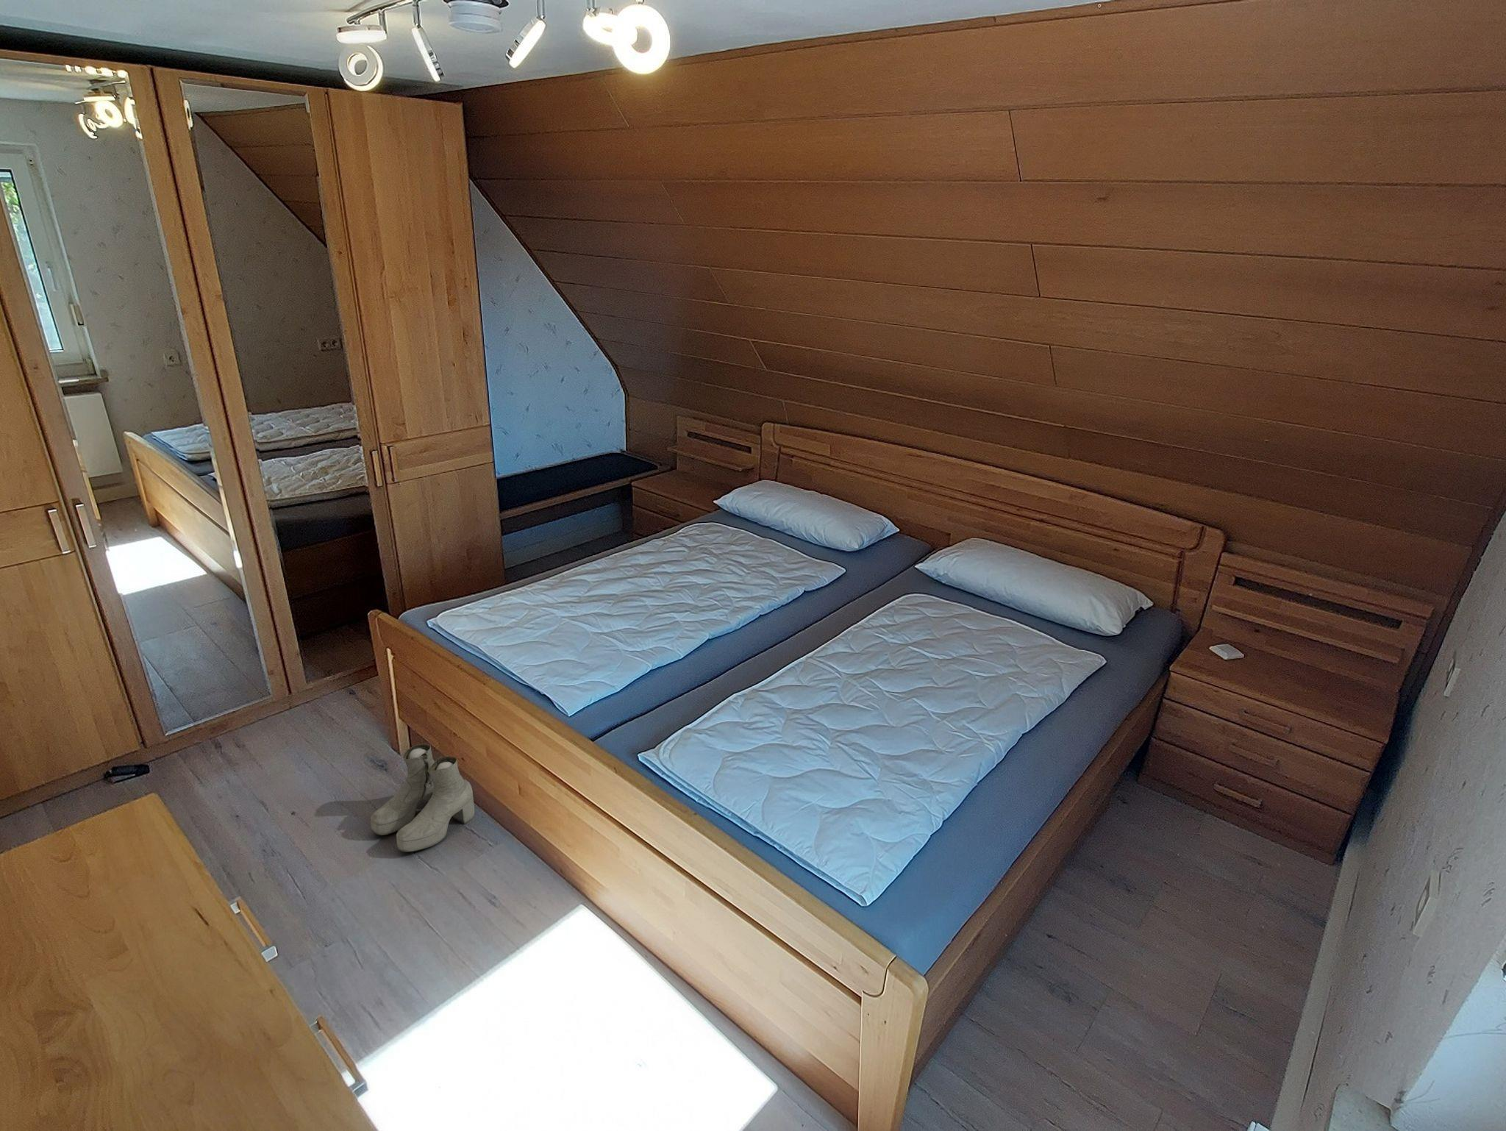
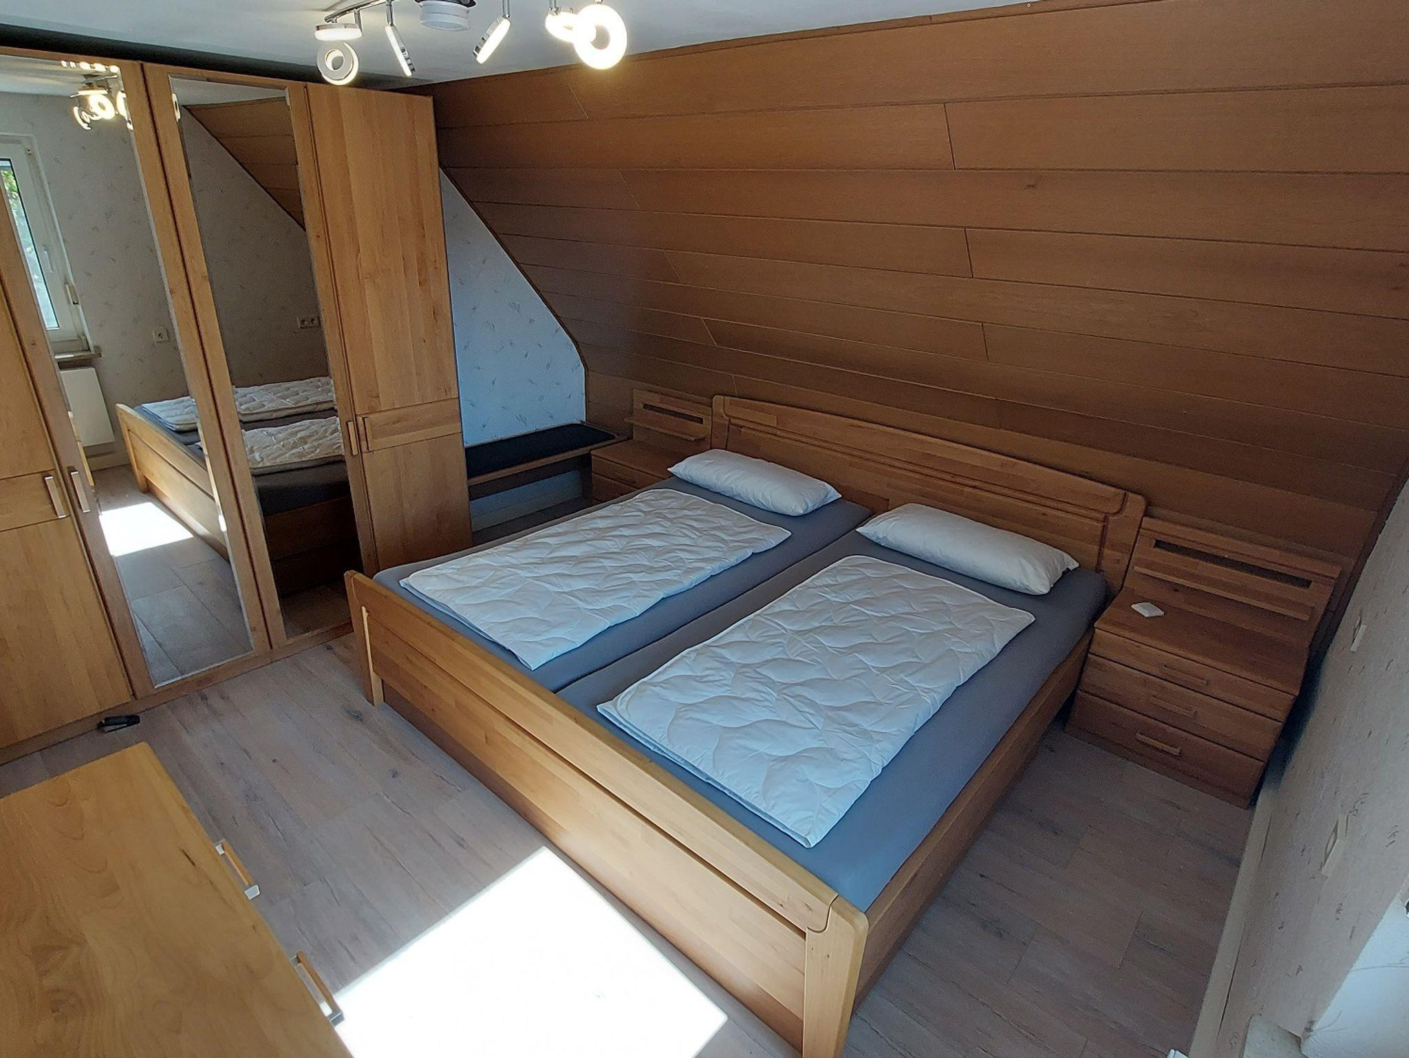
- boots [369,744,476,853]
